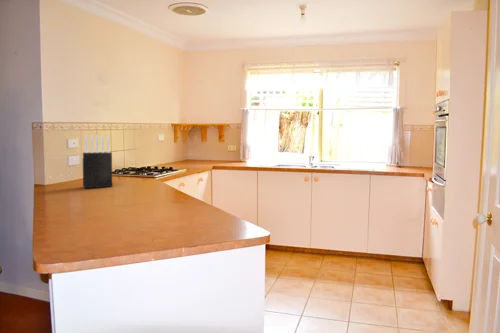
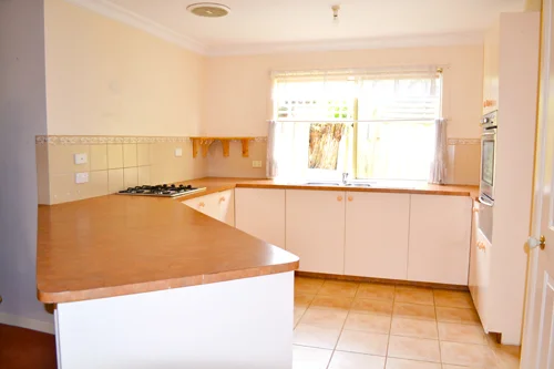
- knife block [82,134,113,189]
